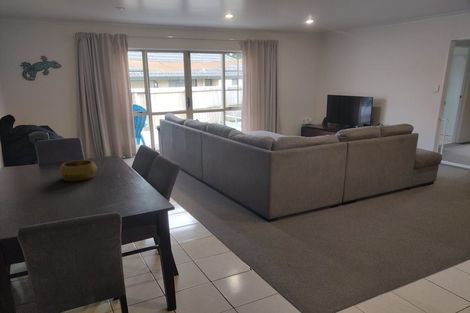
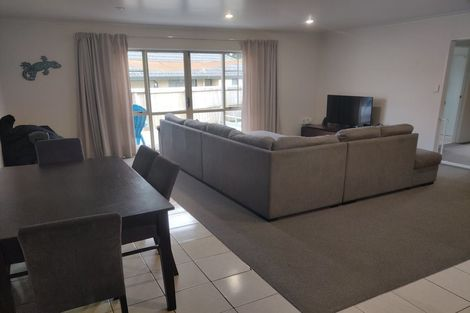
- decorative bowl [58,159,98,182]
